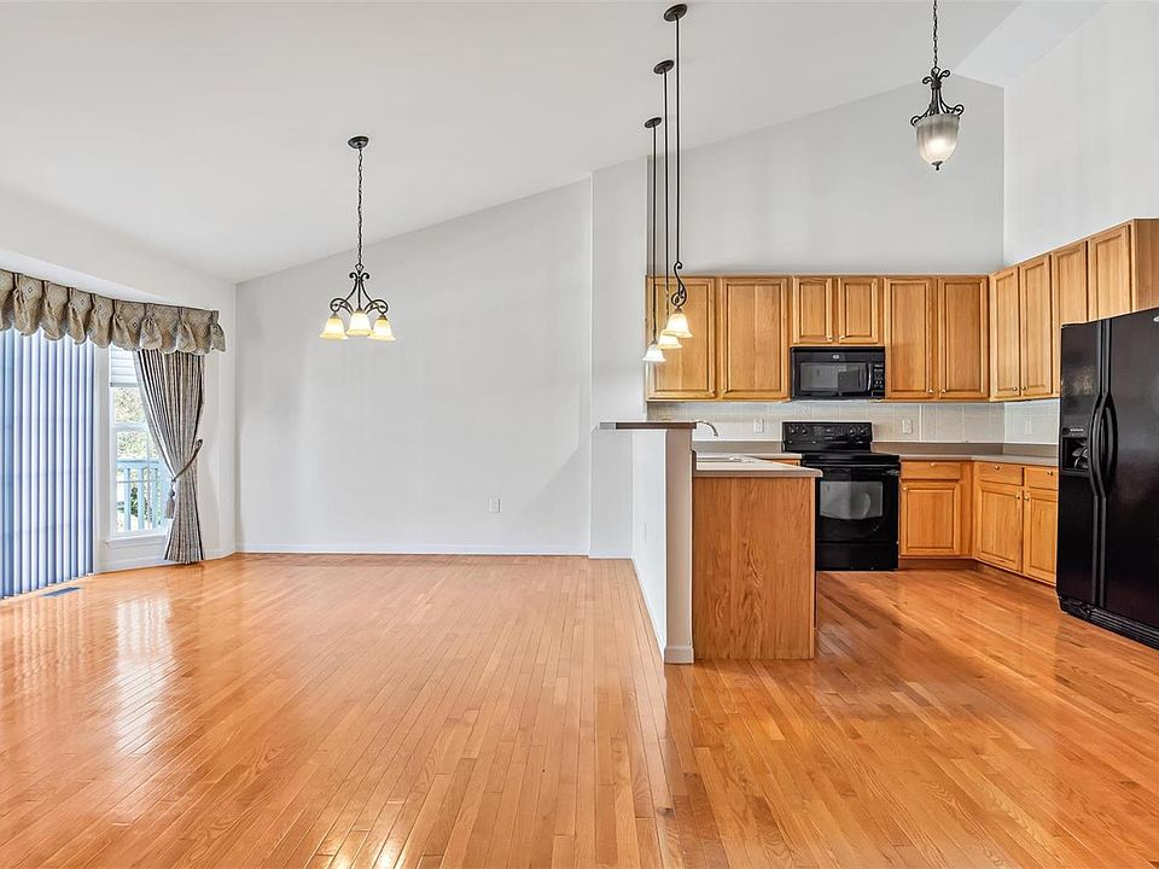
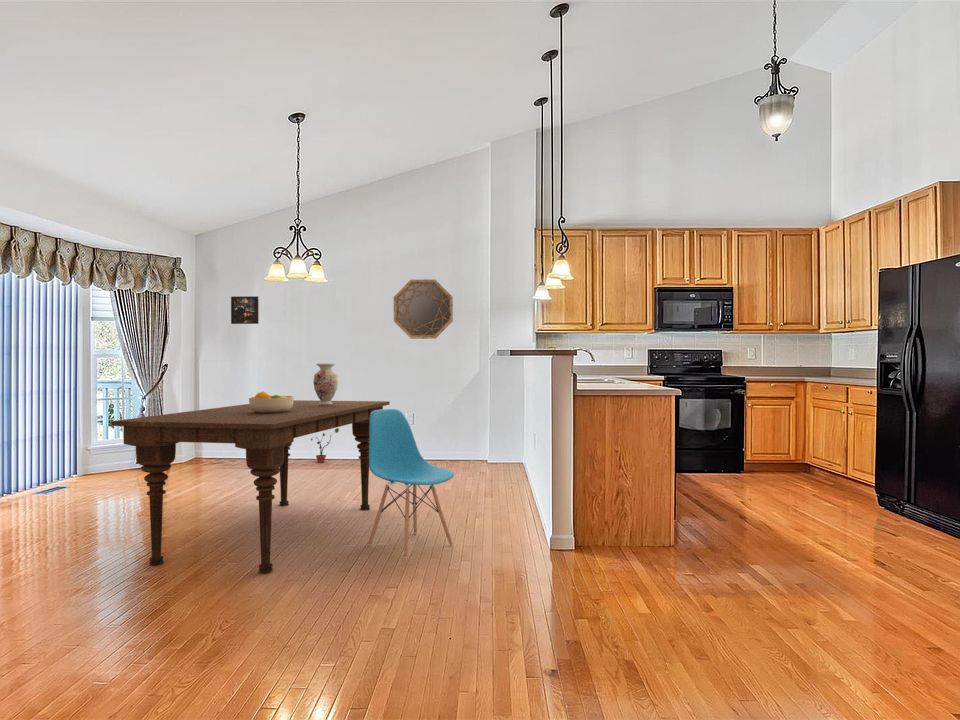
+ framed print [230,295,260,325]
+ chair [367,408,455,559]
+ potted plant [310,427,340,464]
+ fruit bowl [248,390,295,413]
+ home mirror [393,279,454,340]
+ dining table [110,399,391,574]
+ vase [313,363,339,405]
